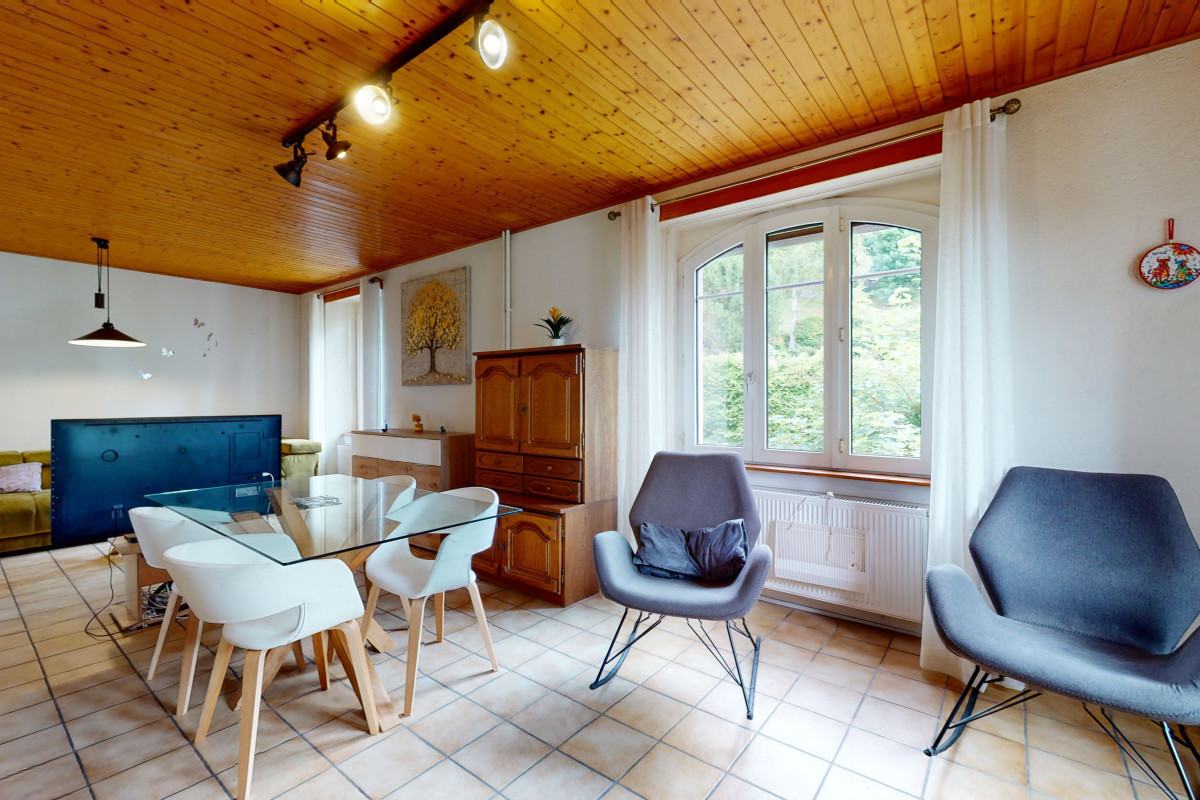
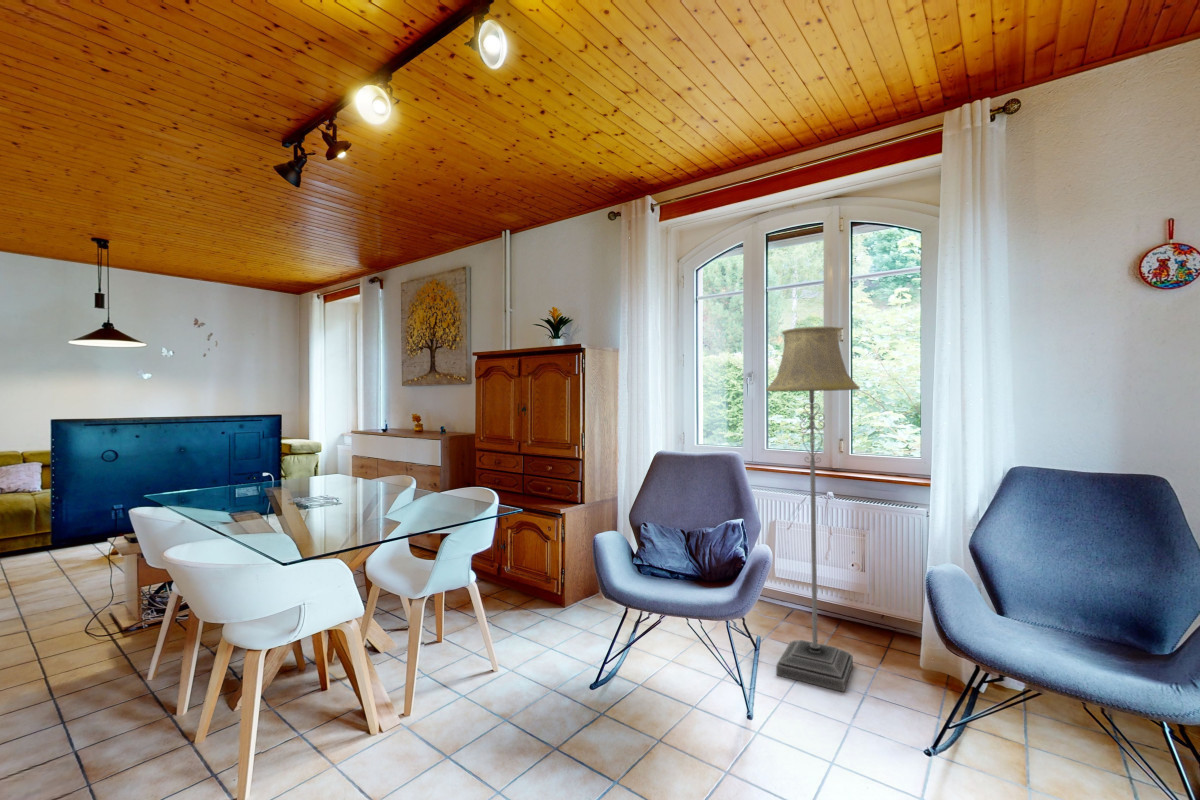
+ floor lamp [765,326,861,693]
